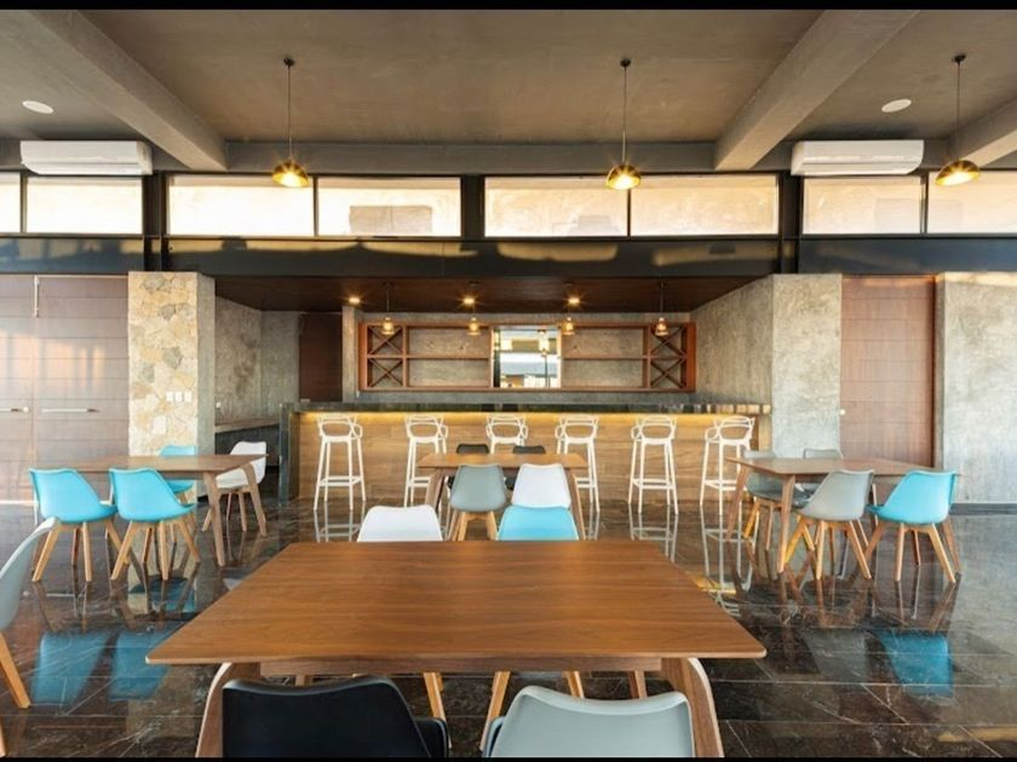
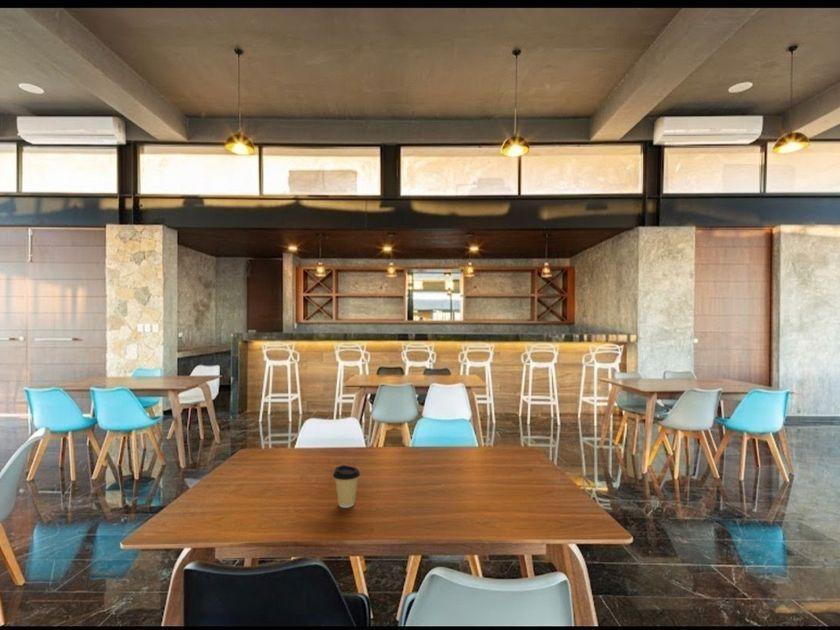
+ coffee cup [332,464,361,509]
